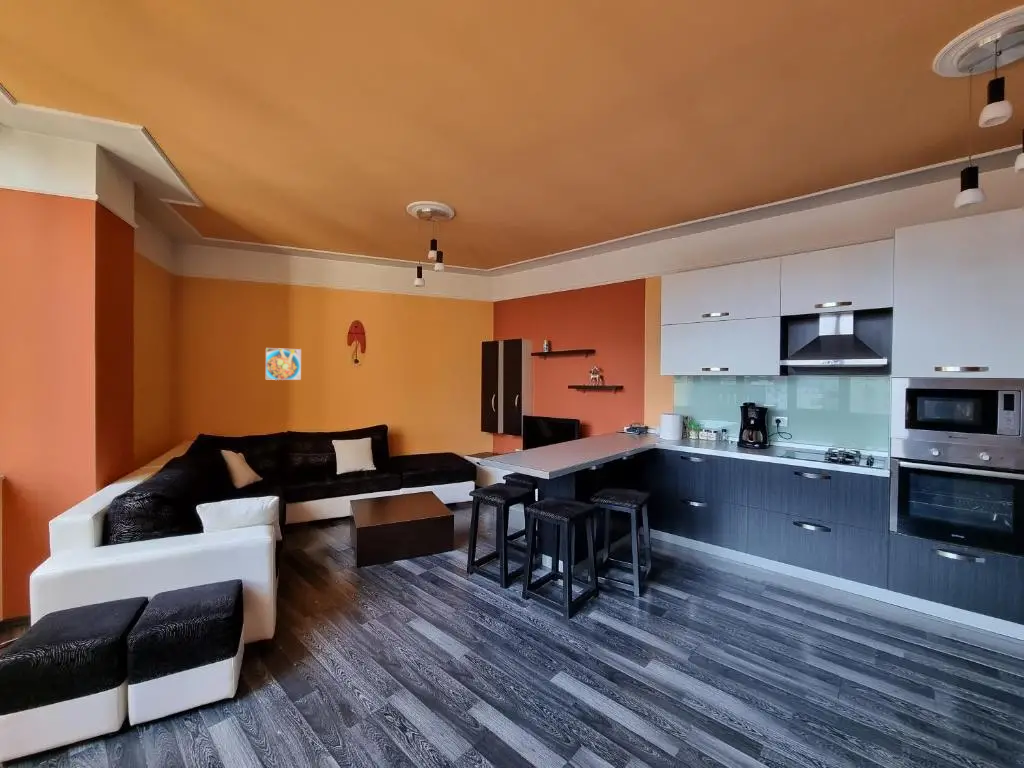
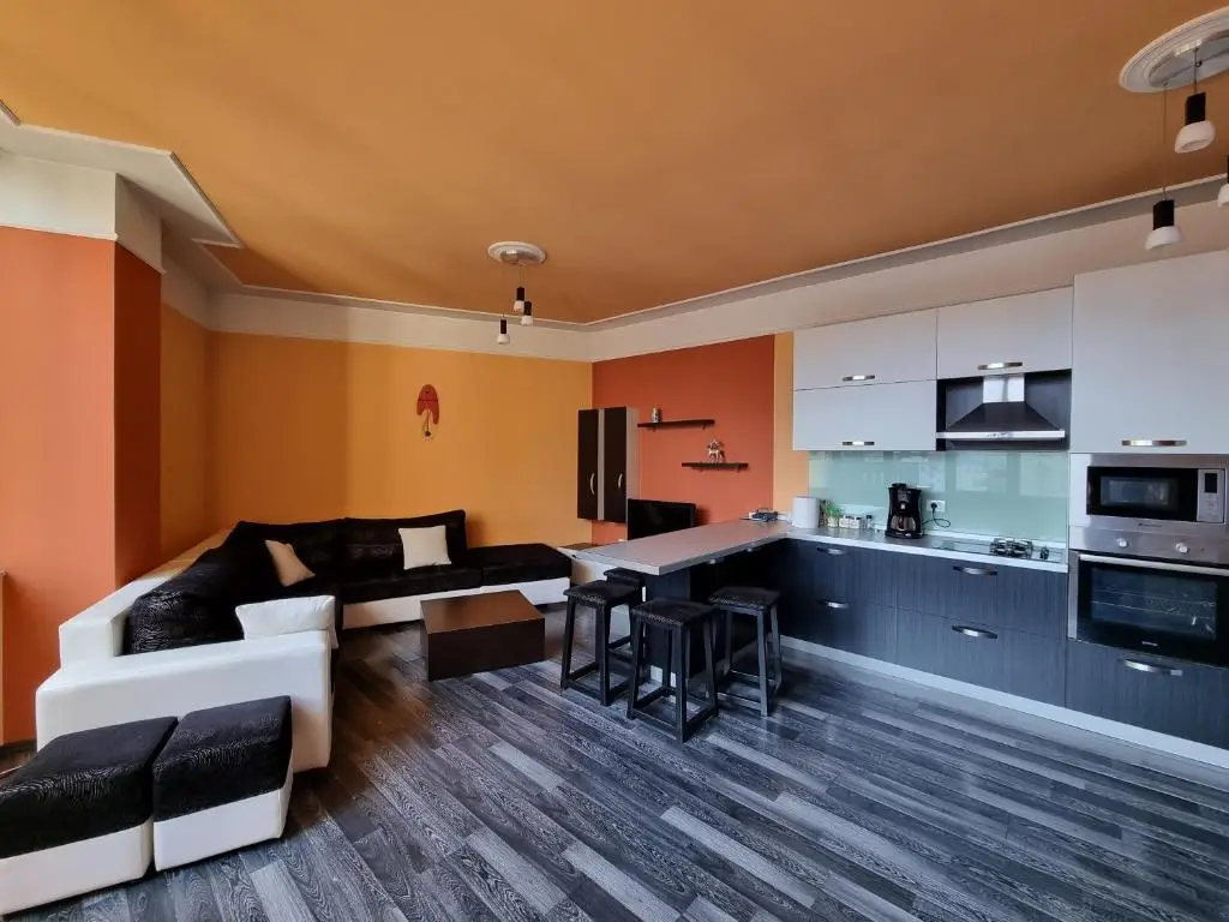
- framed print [265,347,302,381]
